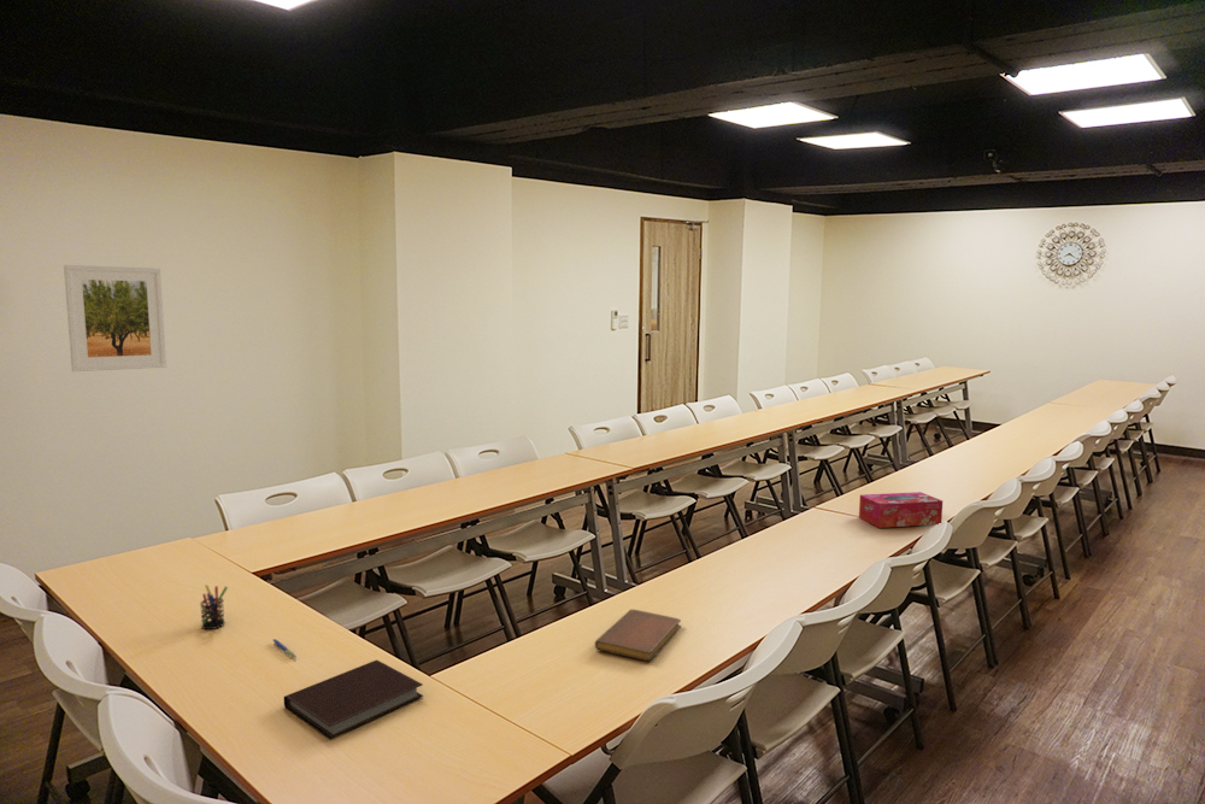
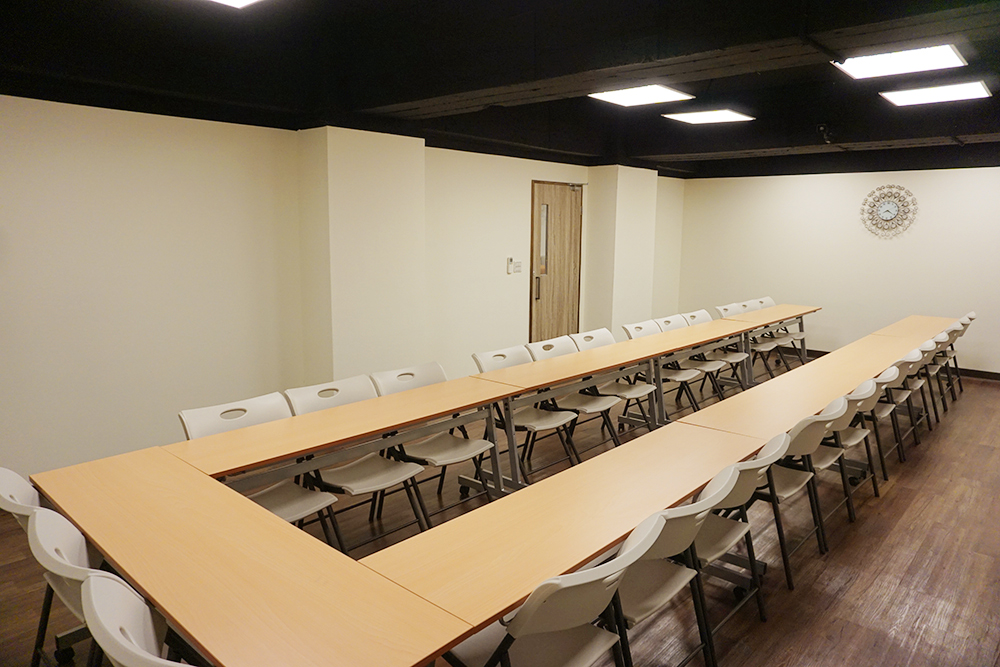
- notebook [283,659,424,740]
- notebook [594,609,682,662]
- tissue box [858,491,944,529]
- pen [271,638,298,659]
- pen holder [199,583,229,630]
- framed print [63,264,167,372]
